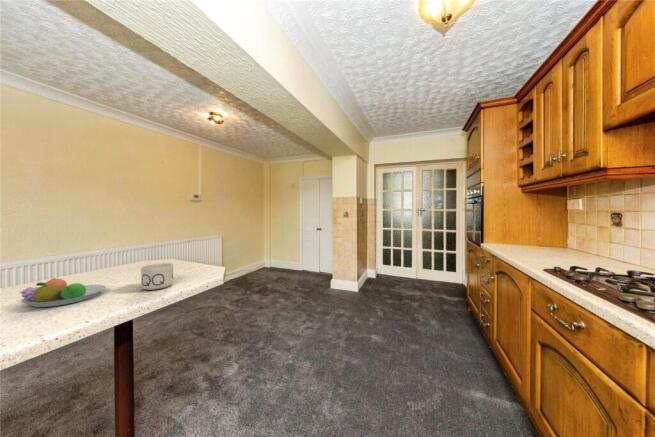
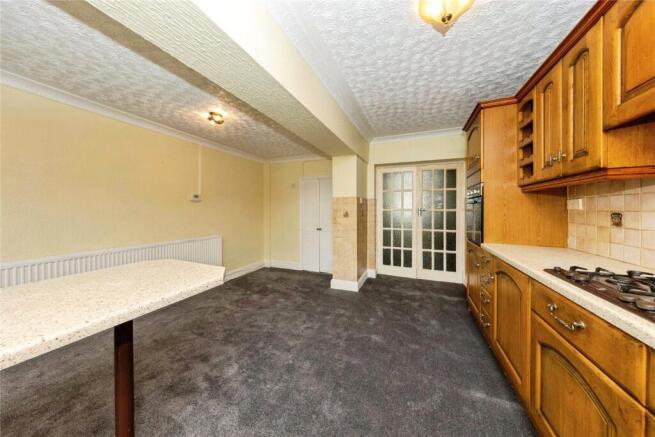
- fruit bowl [19,277,107,308]
- mug [140,262,174,291]
